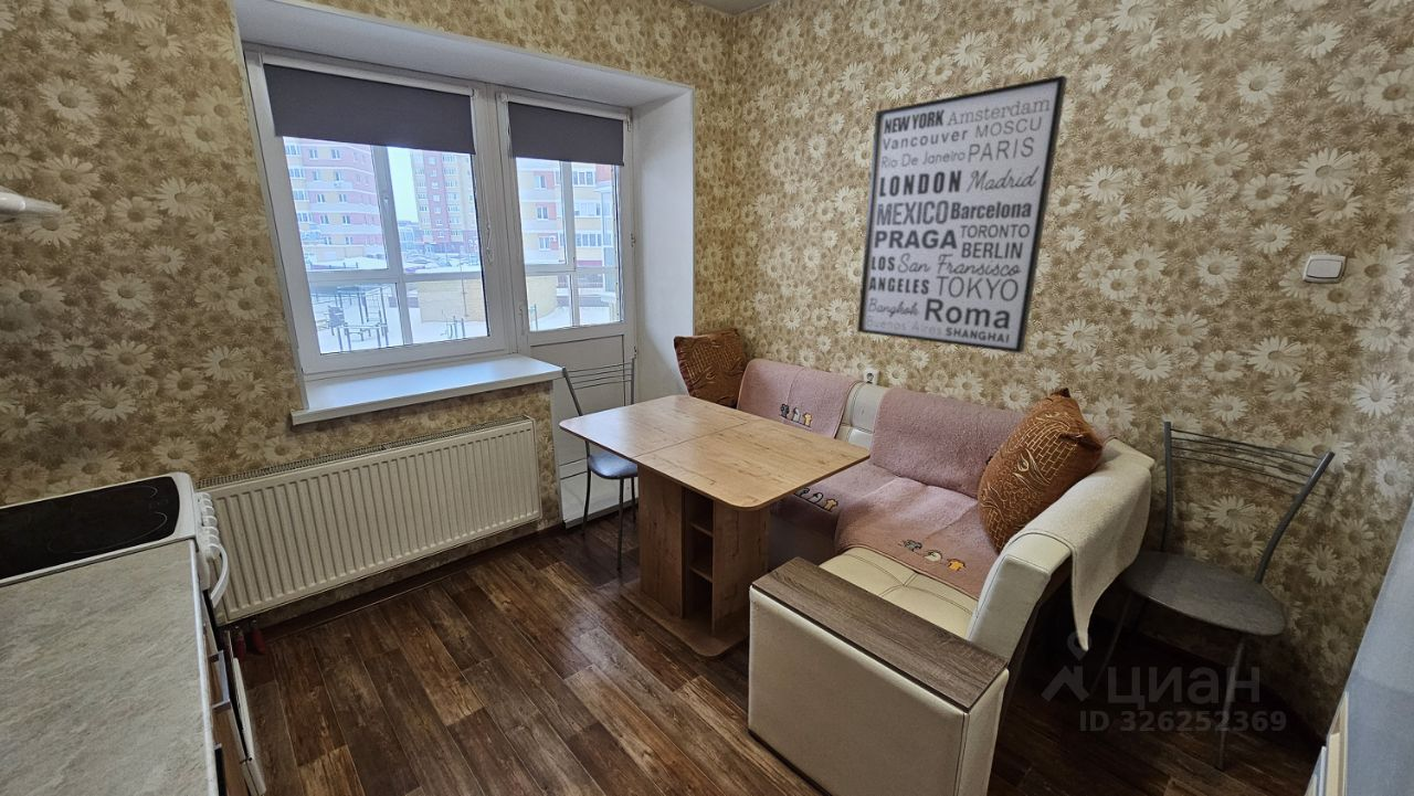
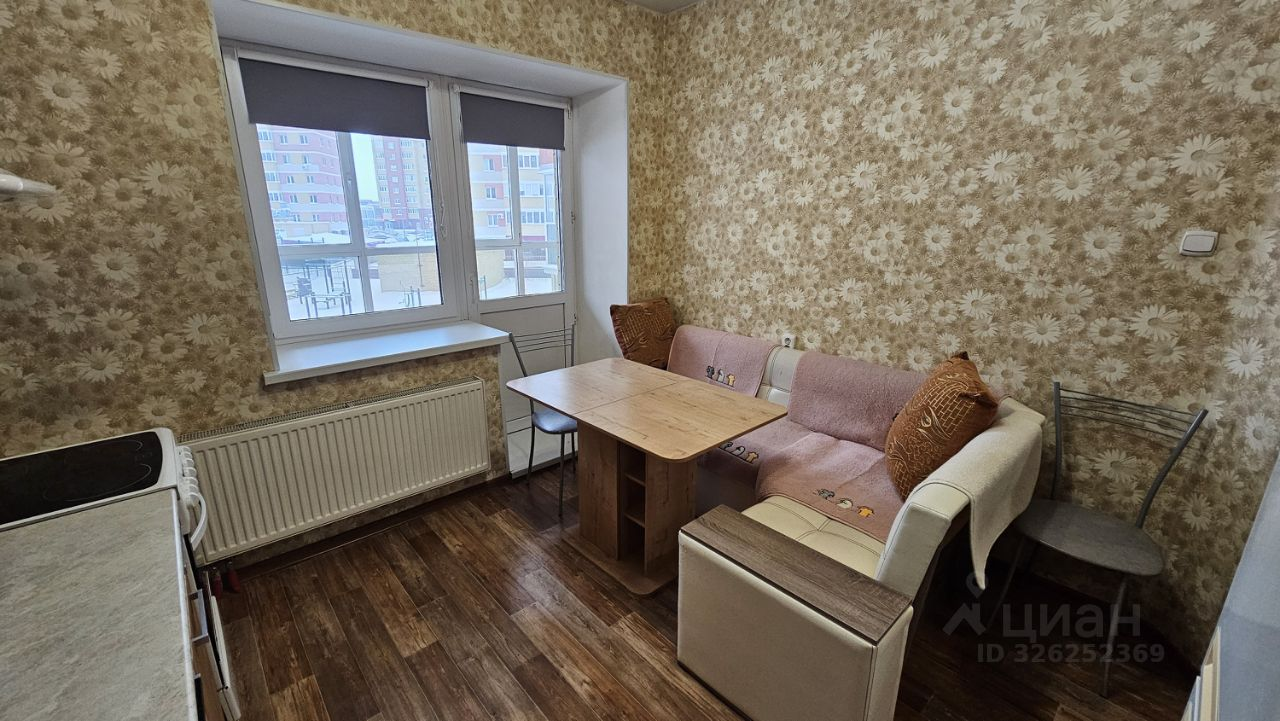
- wall art [856,74,1068,354]
